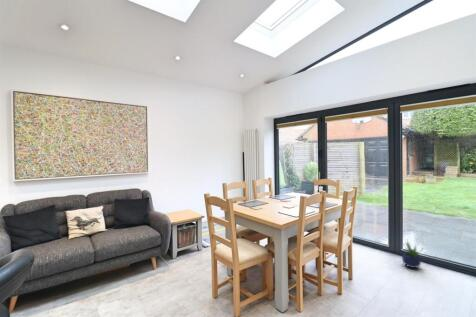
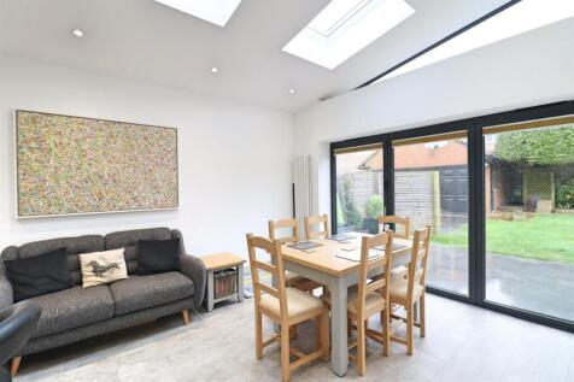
- potted plant [401,239,425,269]
